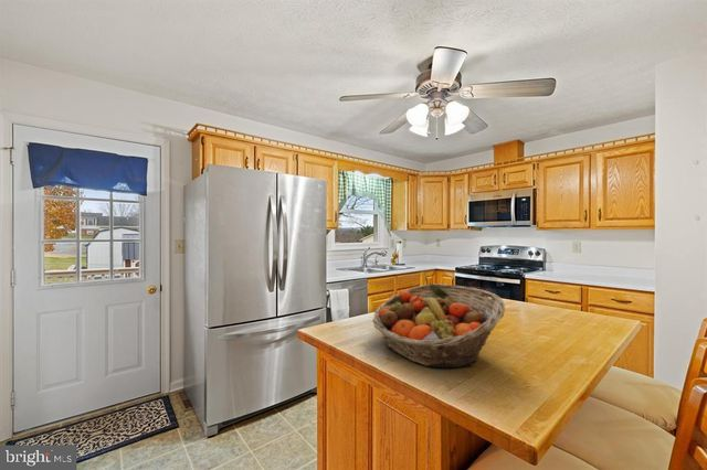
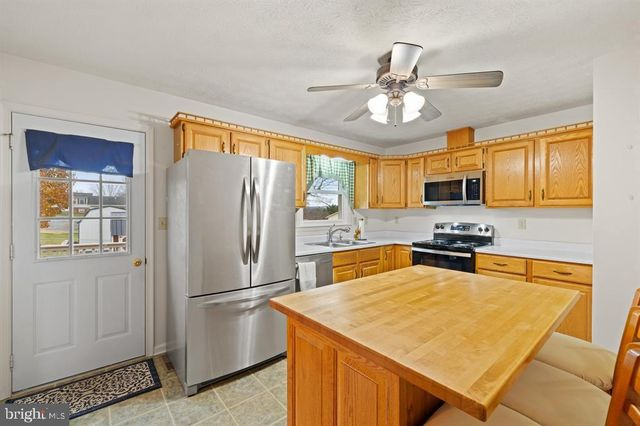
- fruit basket [371,282,506,368]
